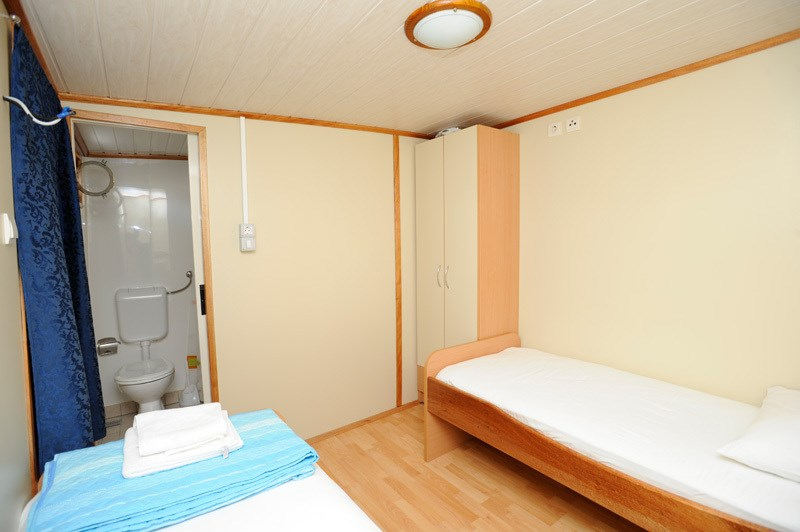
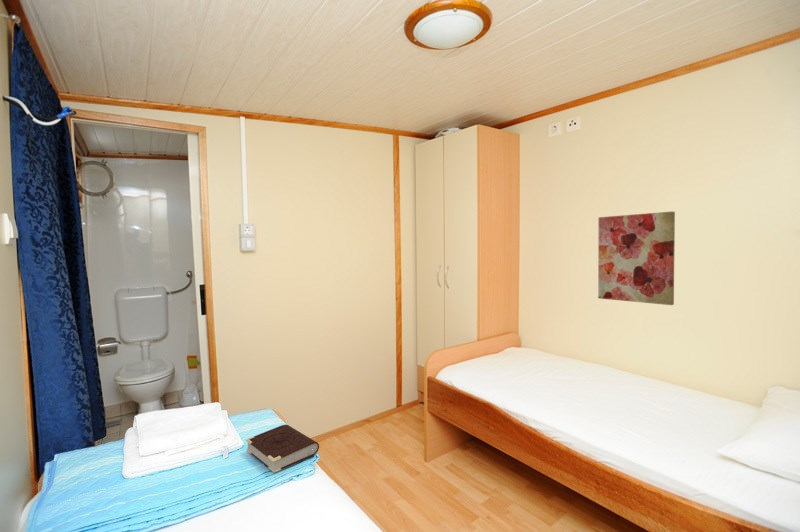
+ wall art [597,210,676,306]
+ book [245,424,320,473]
